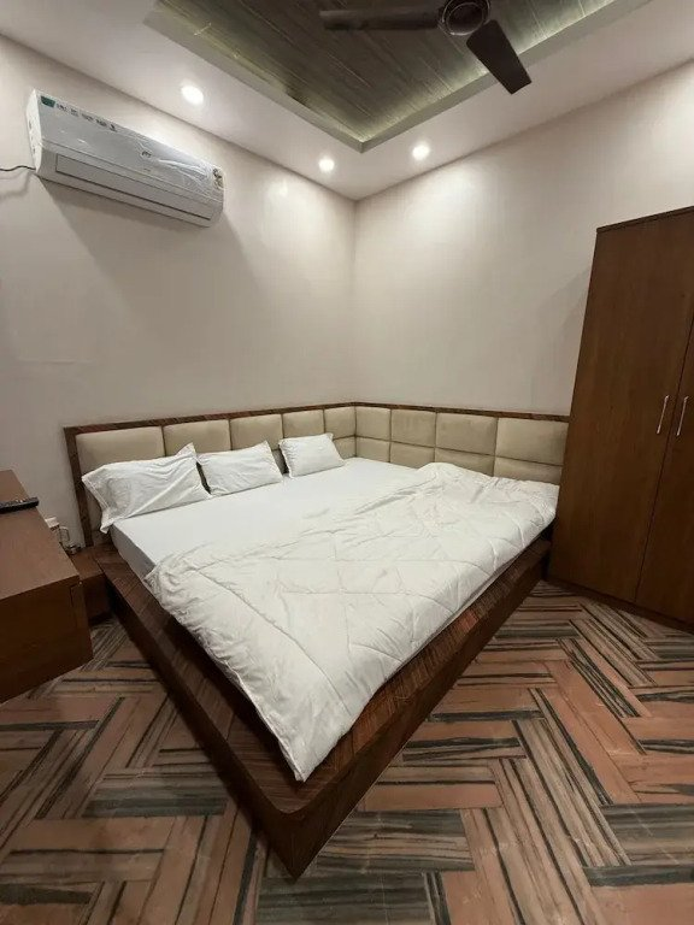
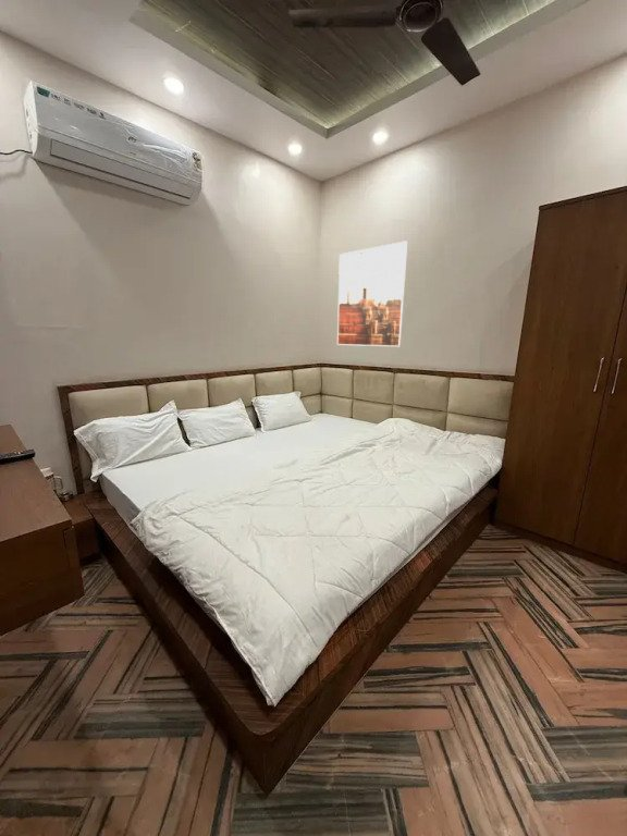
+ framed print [336,239,409,347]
